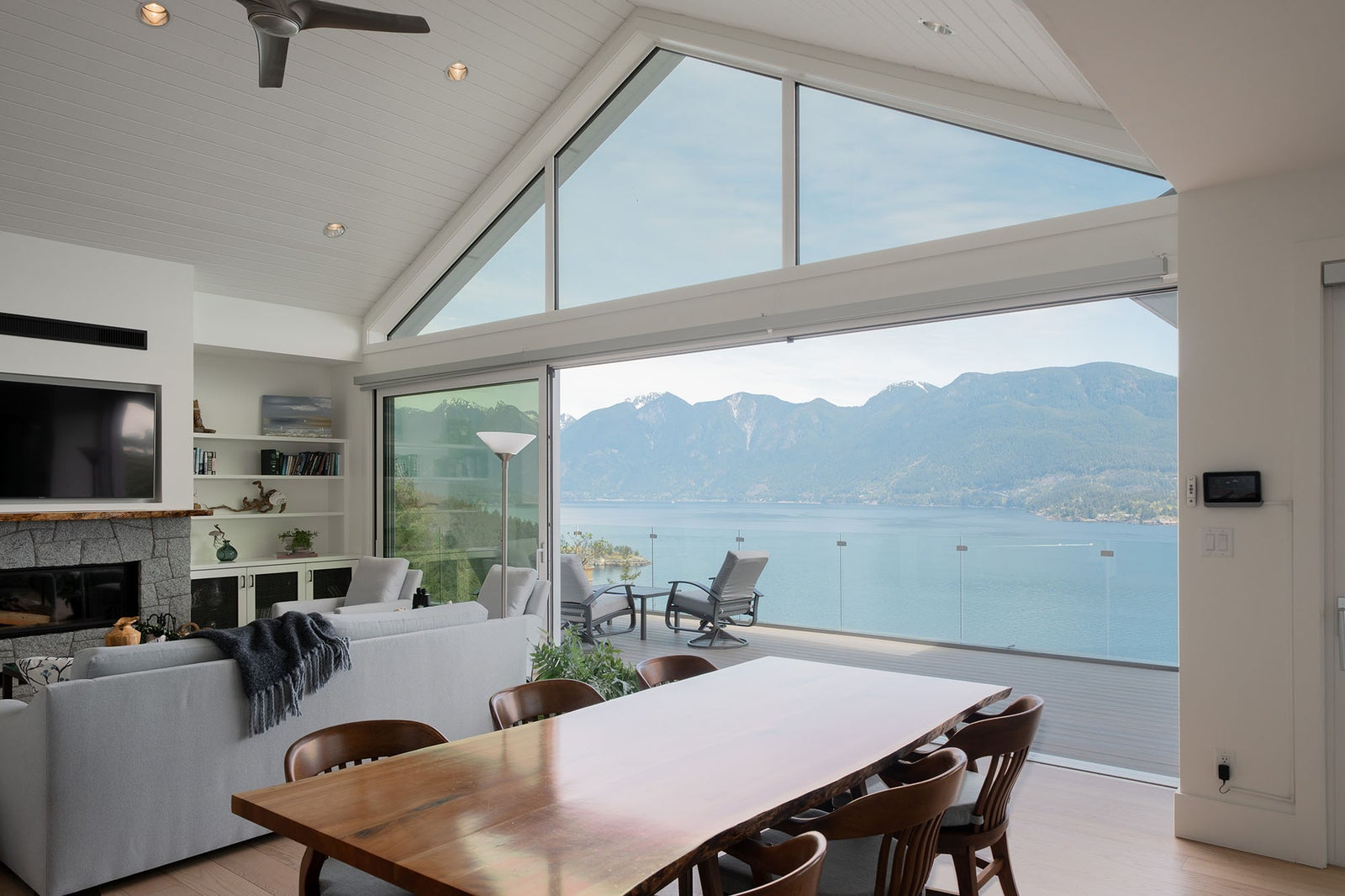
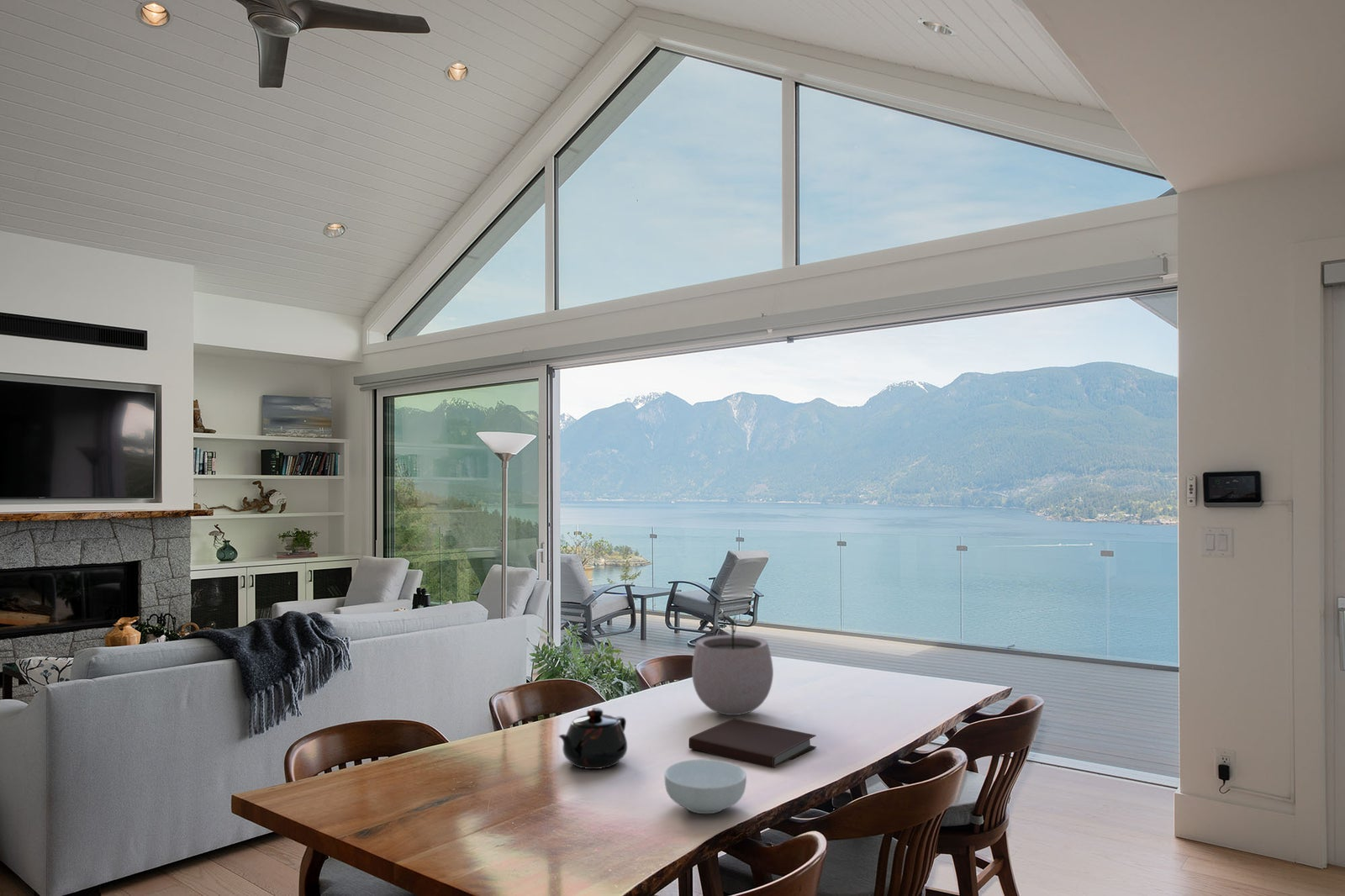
+ notebook [688,718,817,769]
+ cereal bowl [663,758,747,814]
+ plant pot [691,612,774,716]
+ teapot [557,707,628,770]
